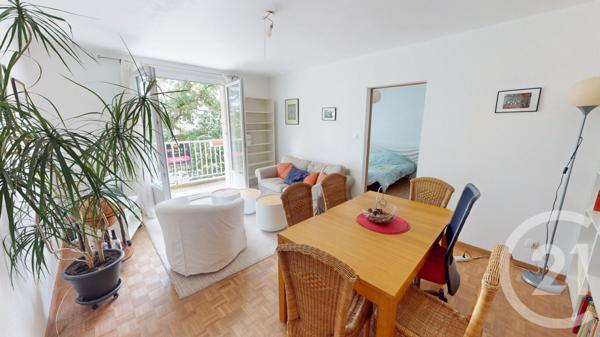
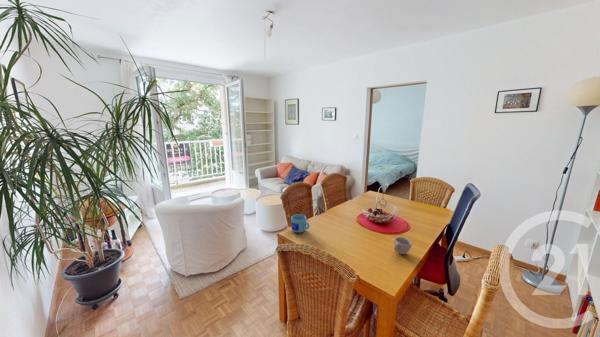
+ mug [290,213,310,234]
+ cup [393,236,413,255]
